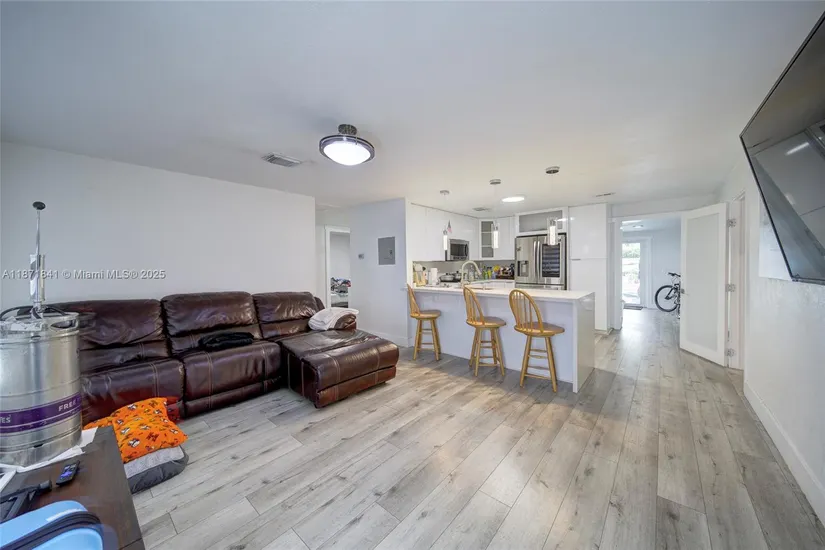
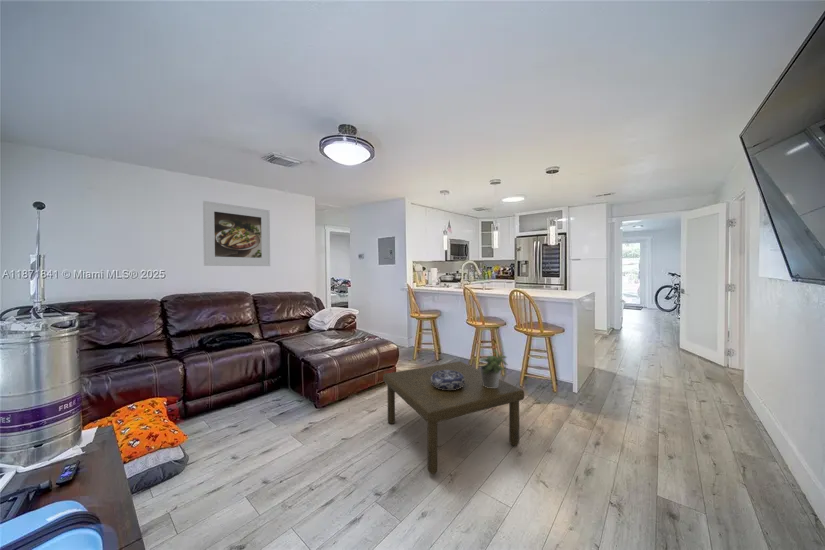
+ coffee table [382,360,525,475]
+ potted plant [479,349,508,388]
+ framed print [202,200,271,267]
+ decorative bowl [431,370,465,390]
